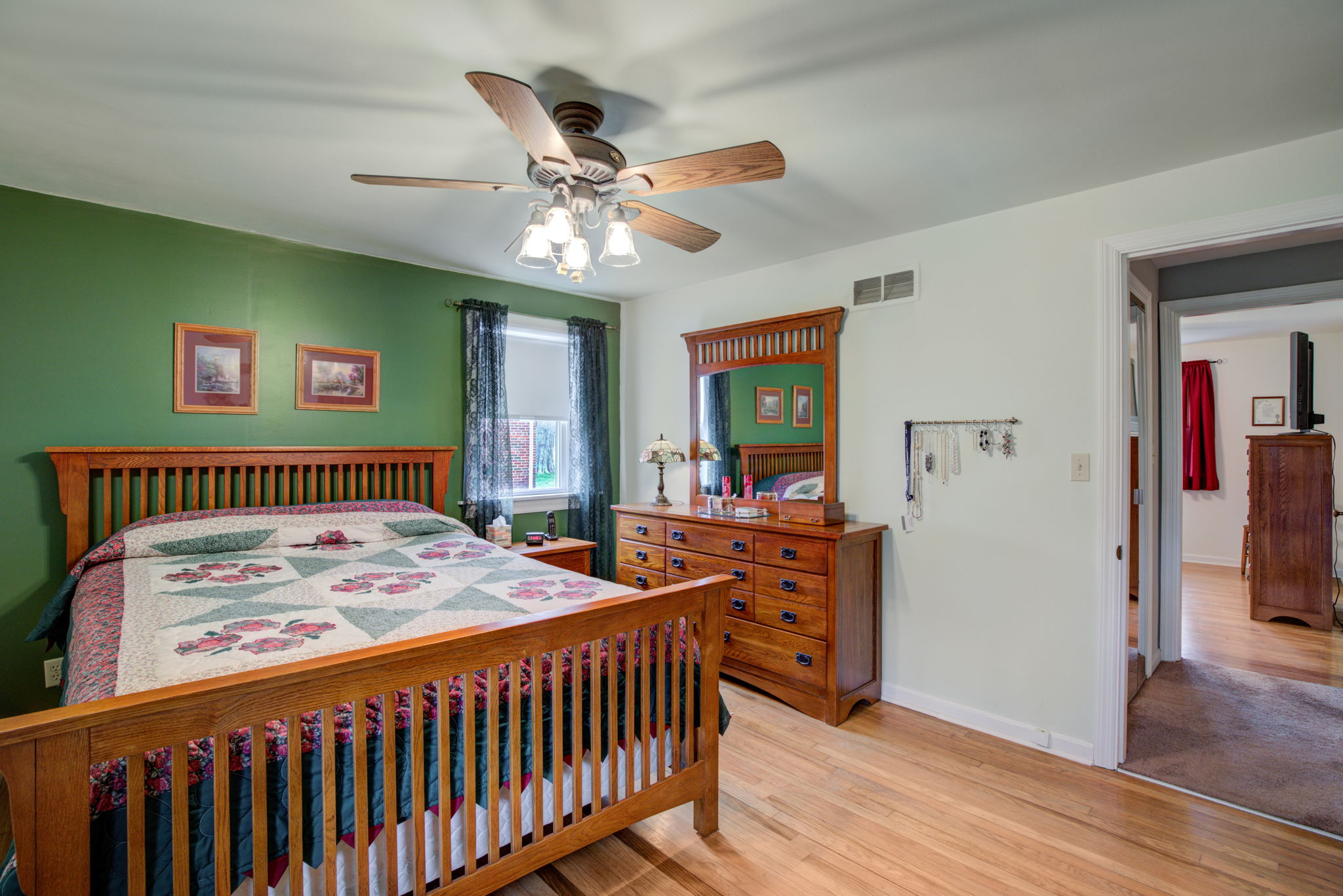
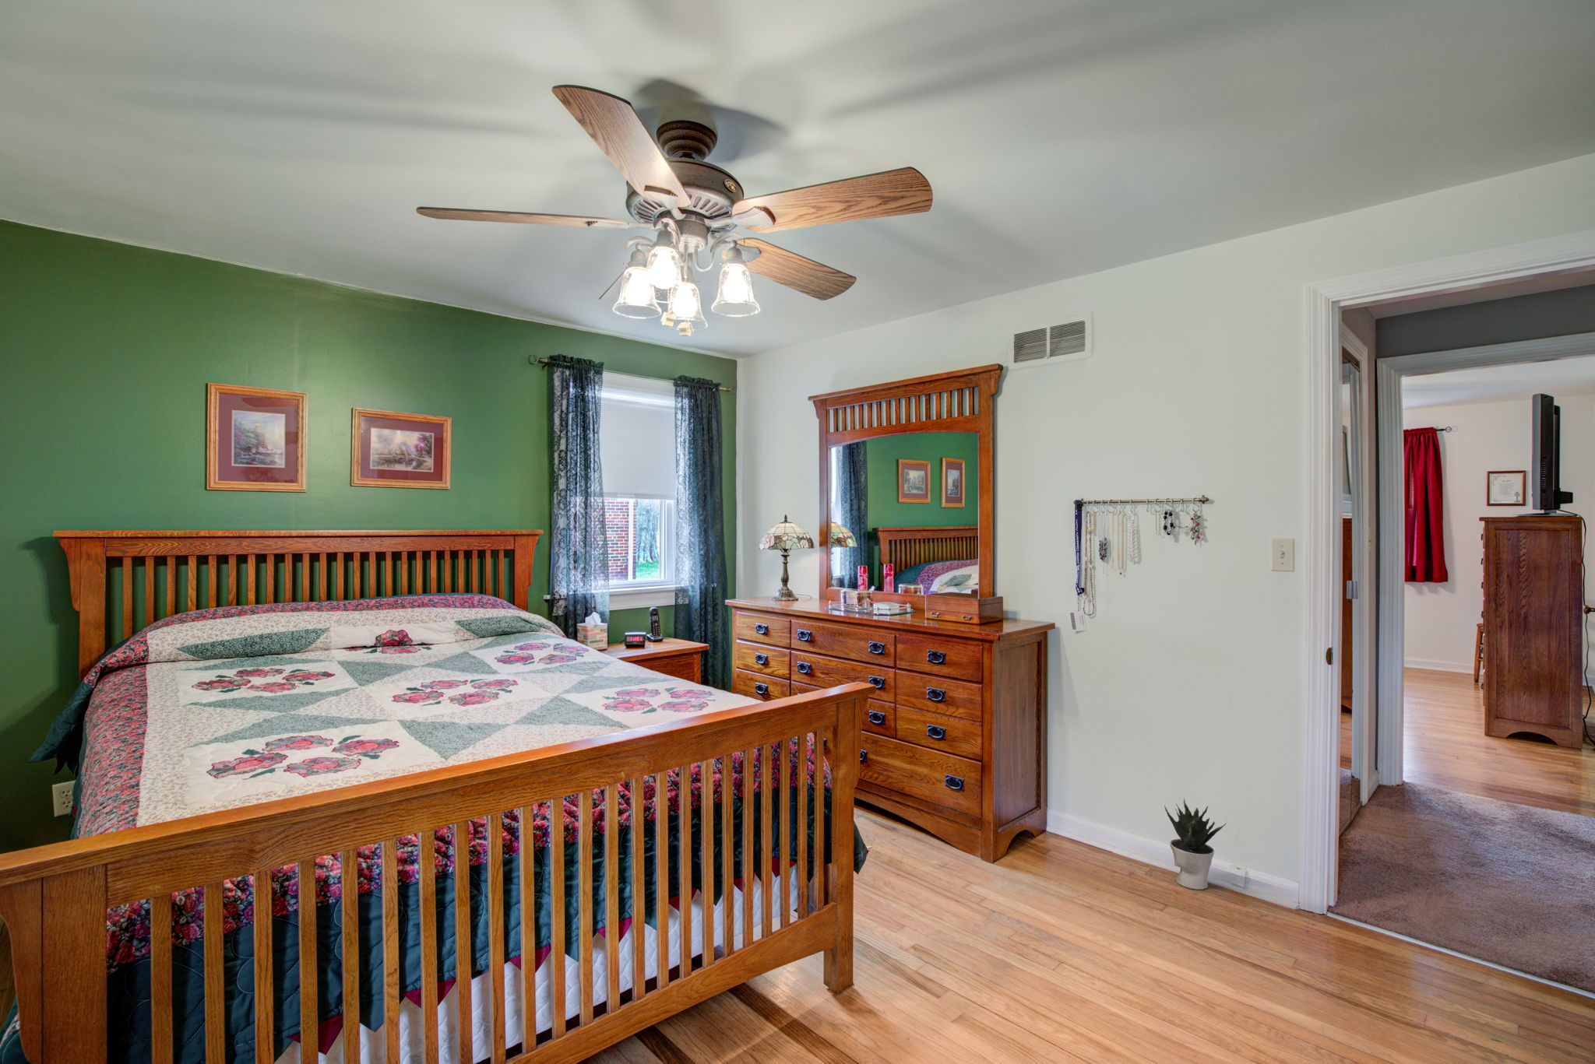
+ potted plant [1164,798,1227,891]
